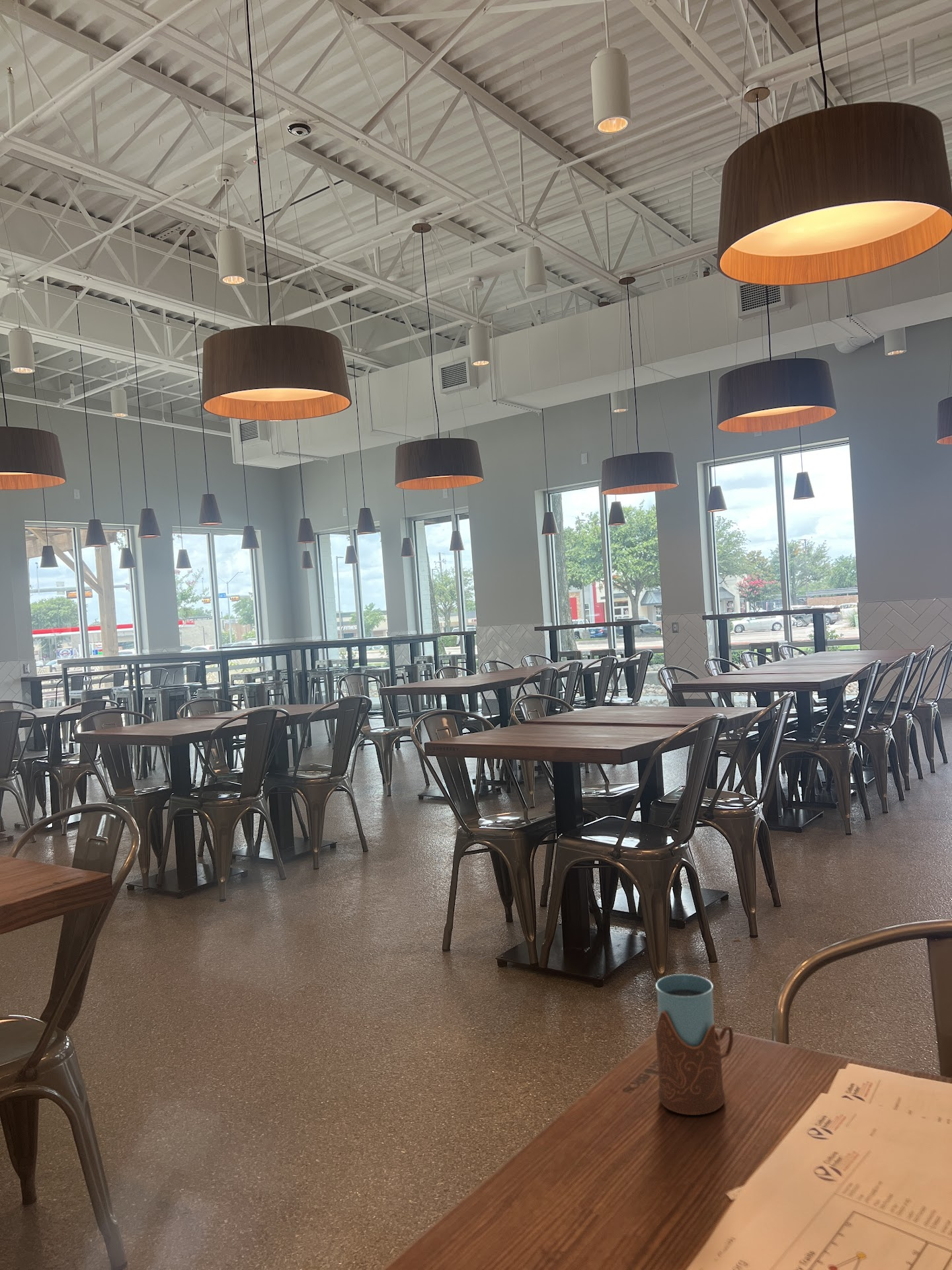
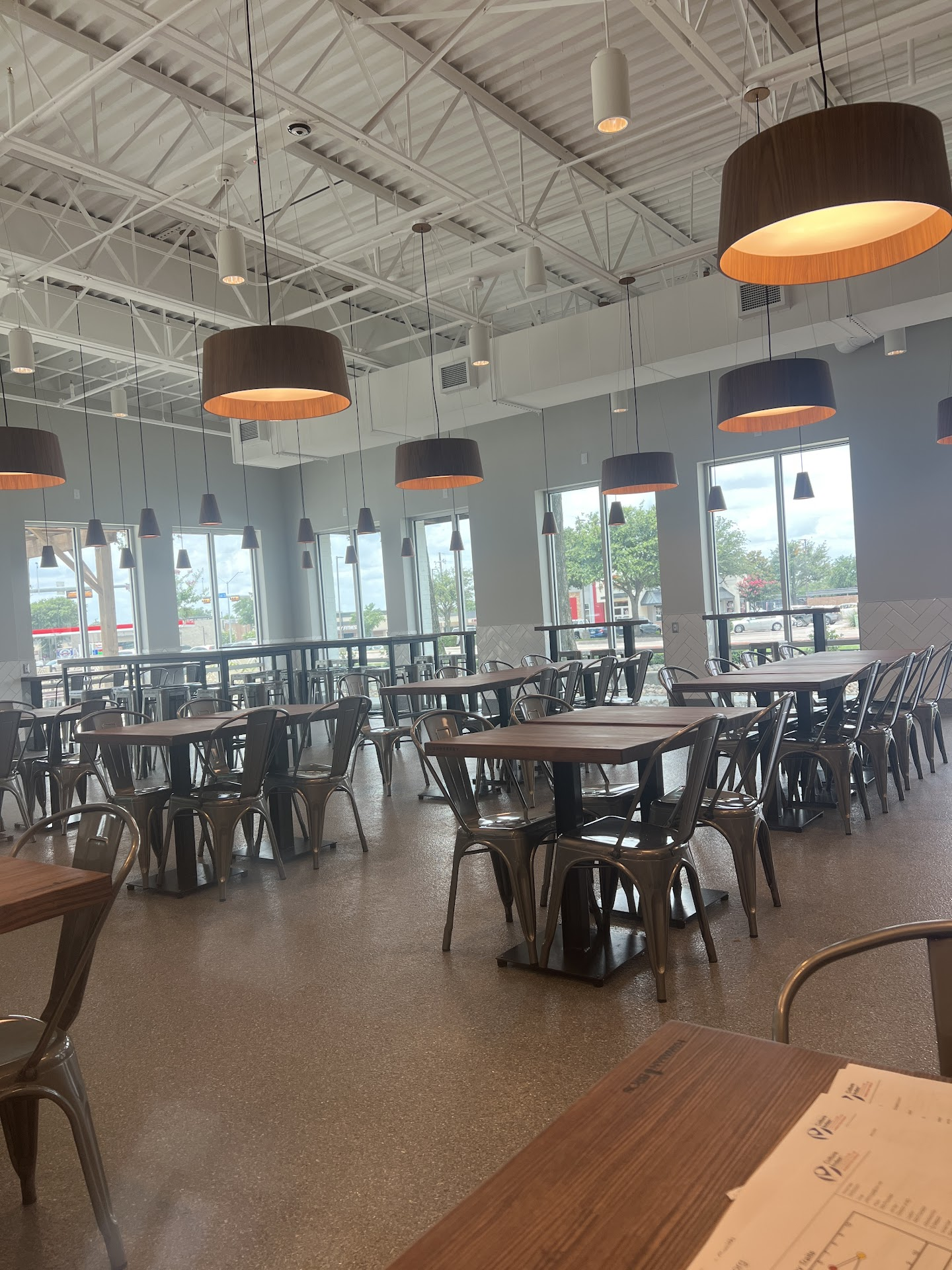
- drinking glass [654,974,734,1116]
